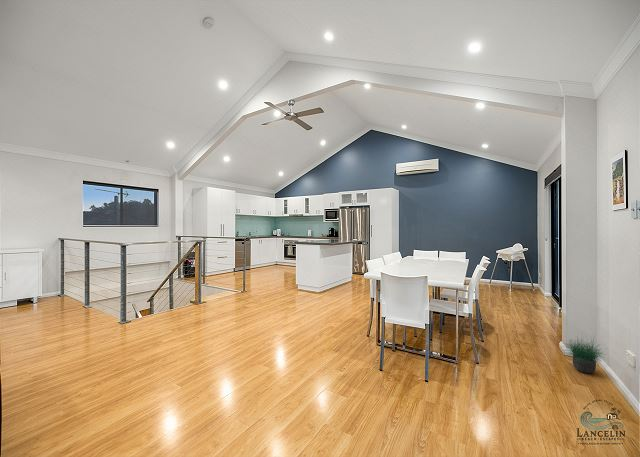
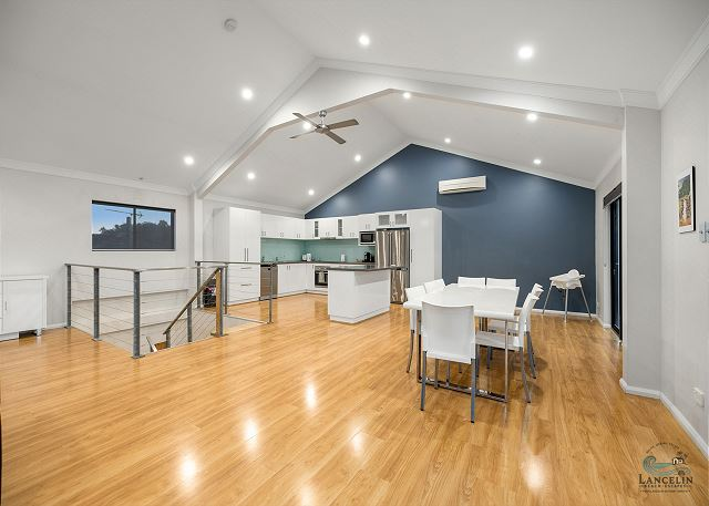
- potted plant [561,332,608,374]
